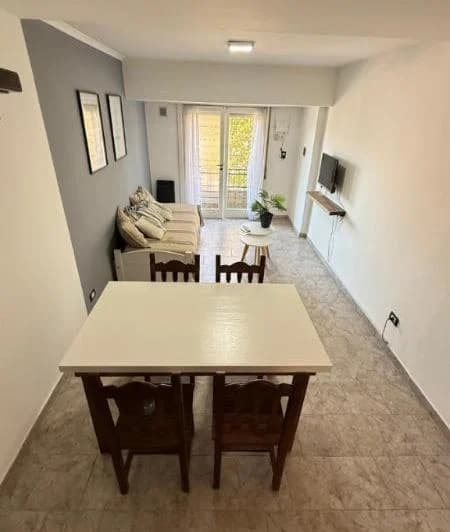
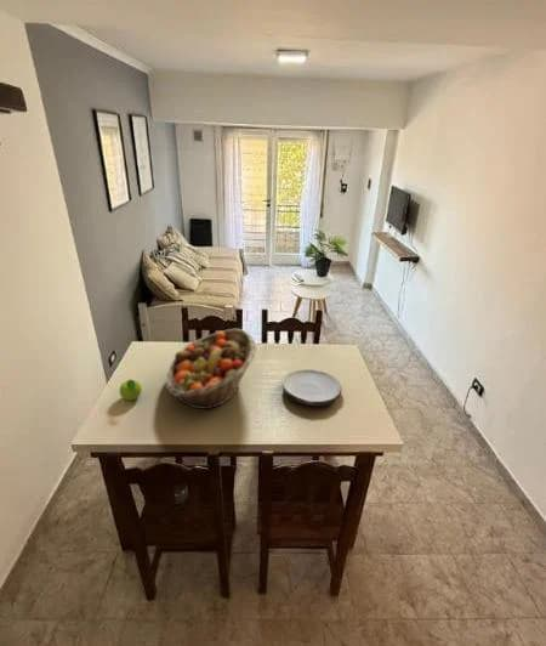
+ plate [281,368,342,407]
+ fruit basket [165,328,257,412]
+ fruit [118,378,143,402]
